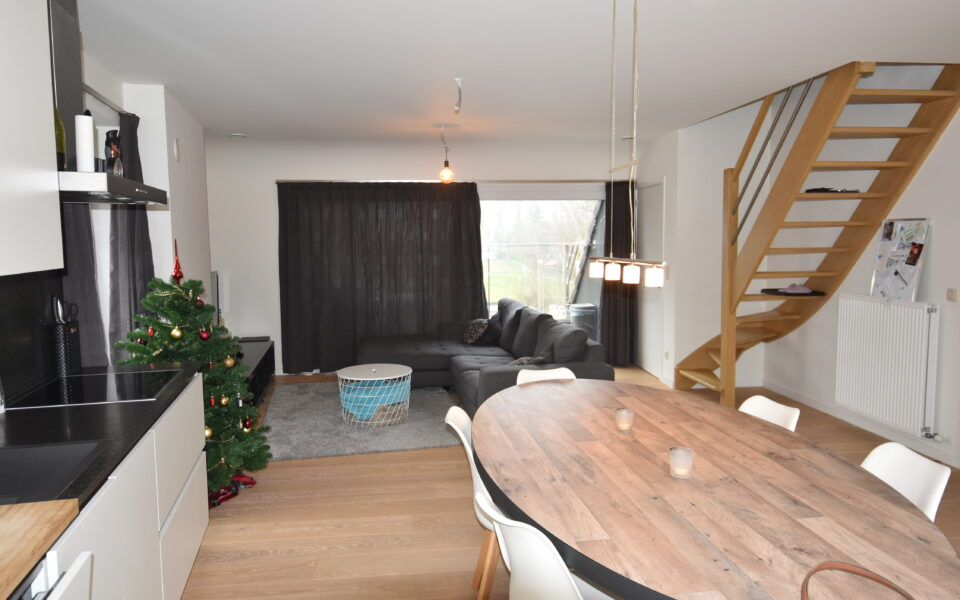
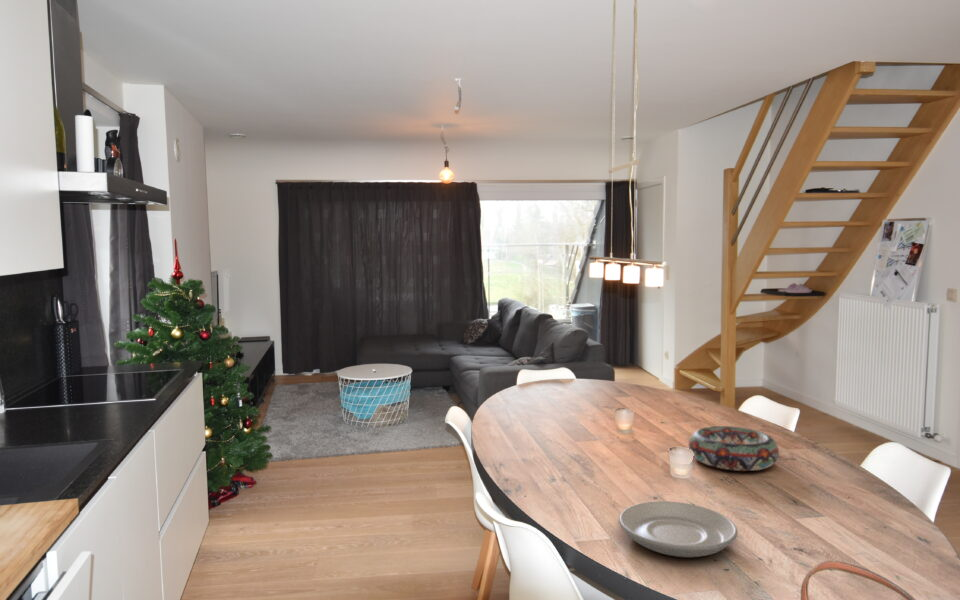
+ plate [618,500,739,558]
+ decorative bowl [688,425,780,472]
